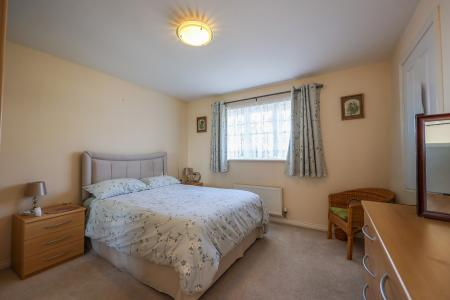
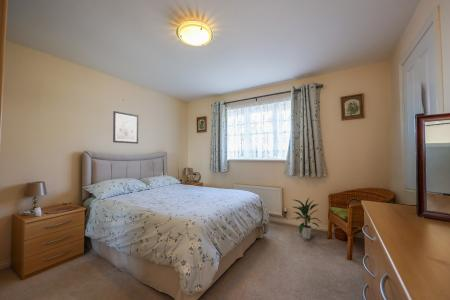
+ indoor plant [292,197,321,240]
+ wall art [112,110,139,145]
